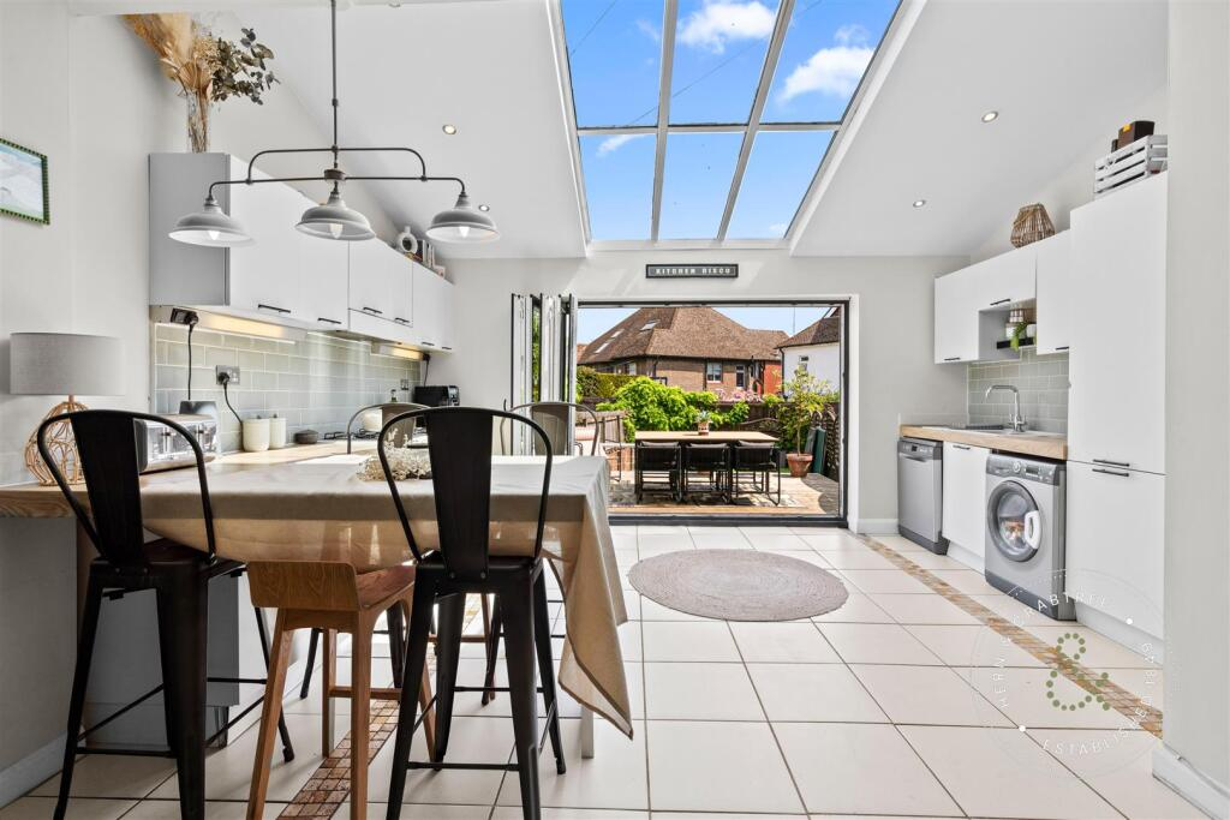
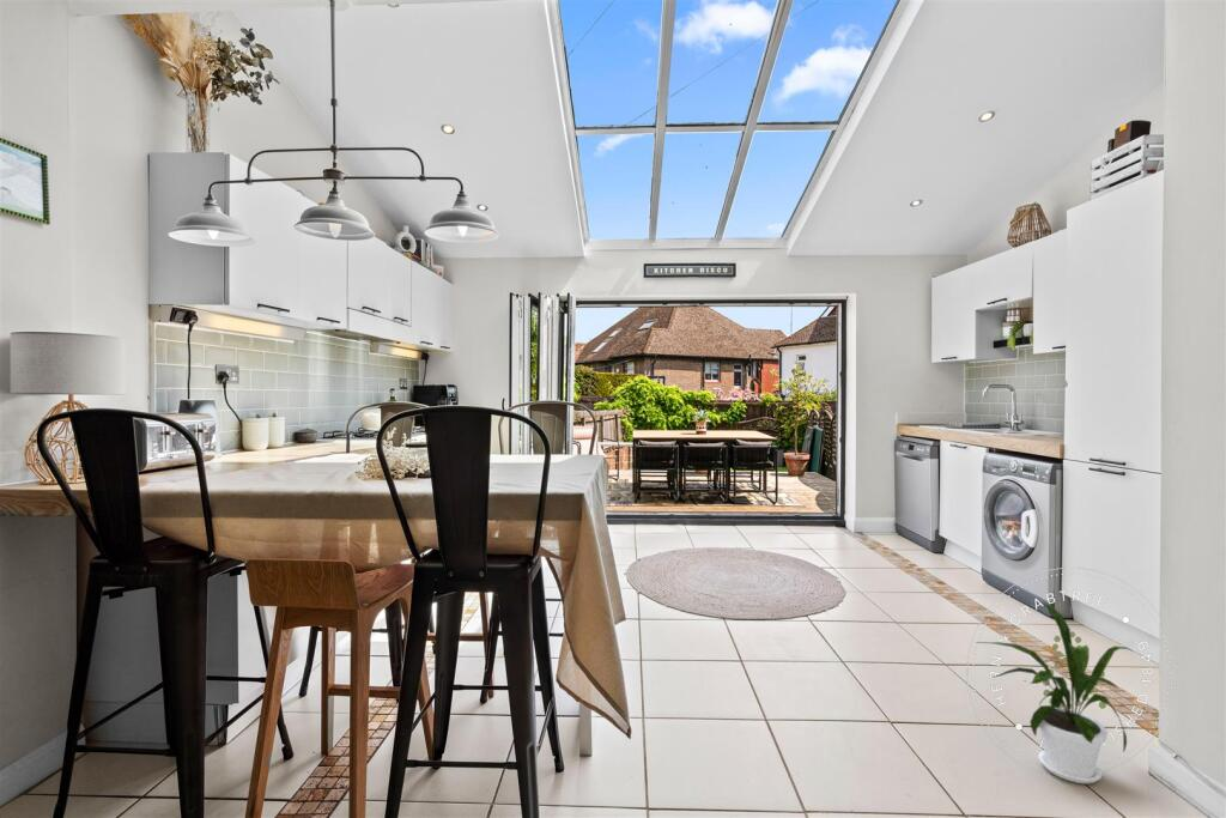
+ house plant [975,601,1135,784]
